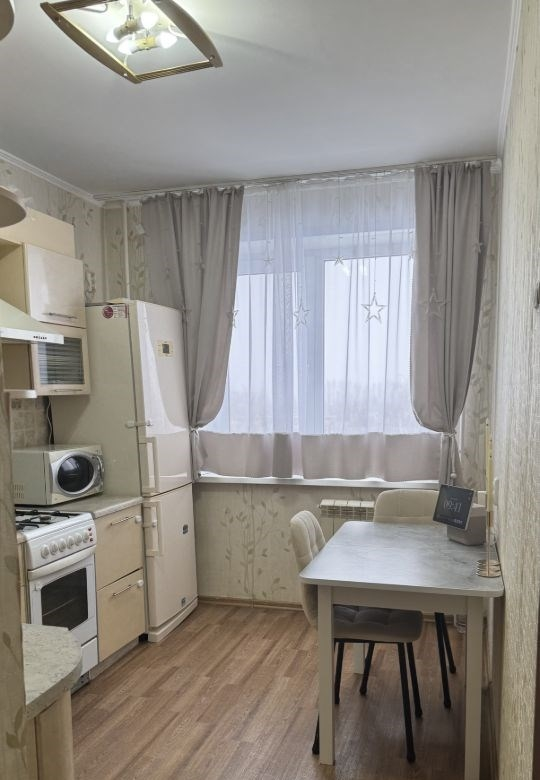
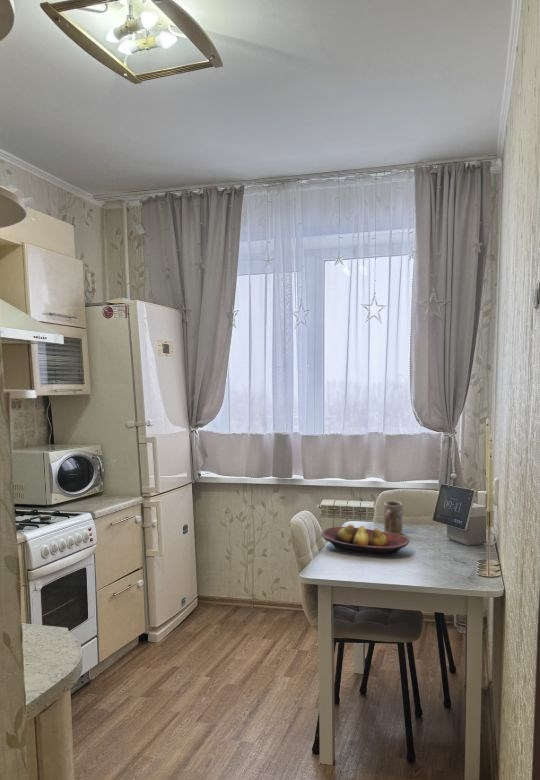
+ fruit bowl [320,524,410,557]
+ mug [383,500,404,535]
